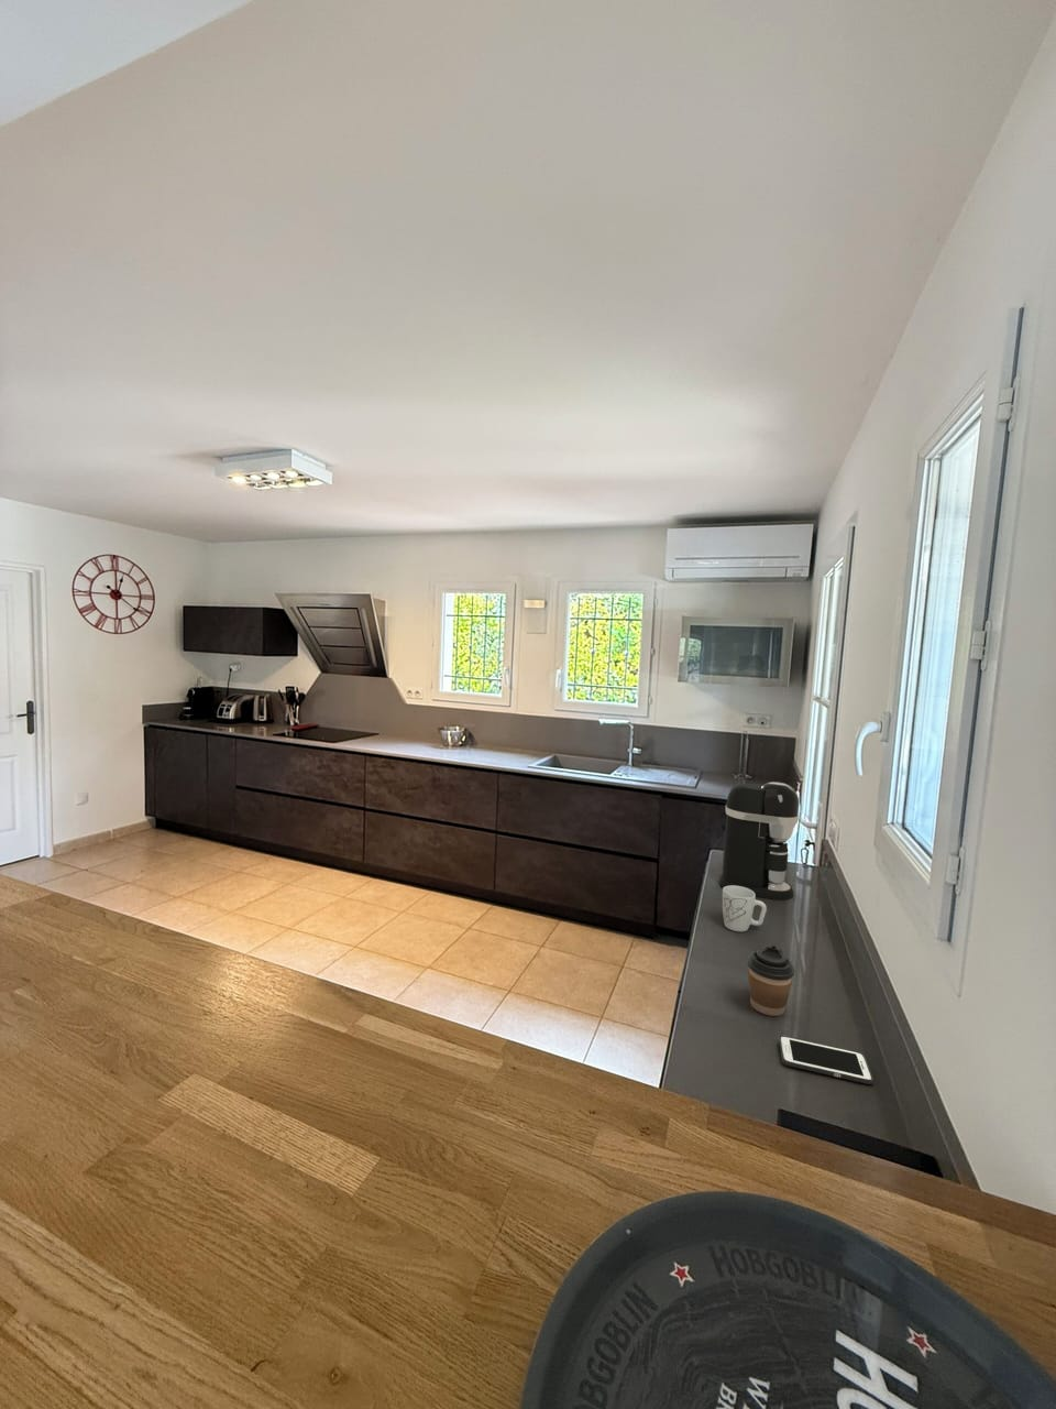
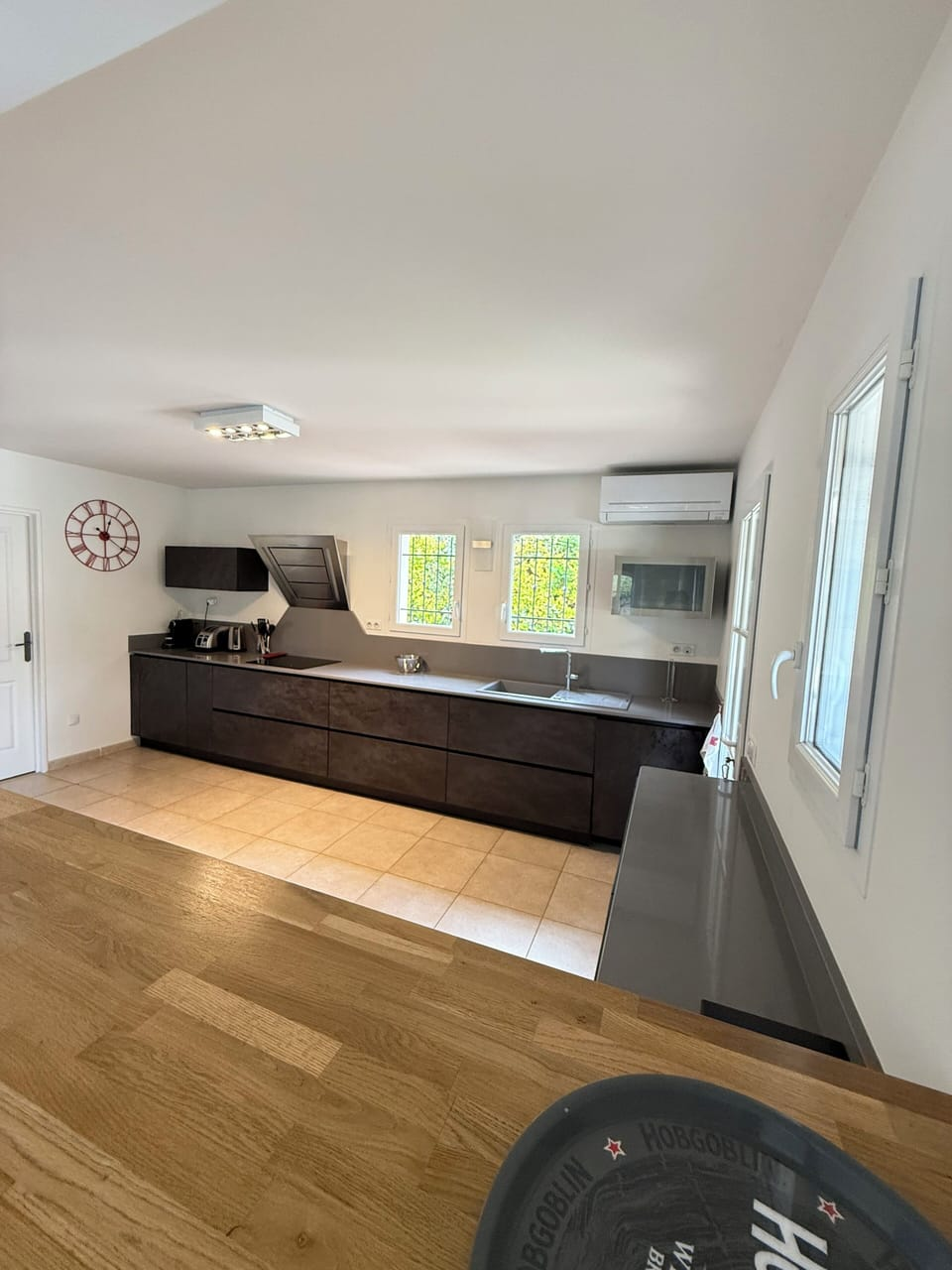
- coffee cup [747,944,795,1017]
- coffee maker [718,780,800,901]
- cell phone [778,1035,874,1085]
- mug [722,885,768,932]
